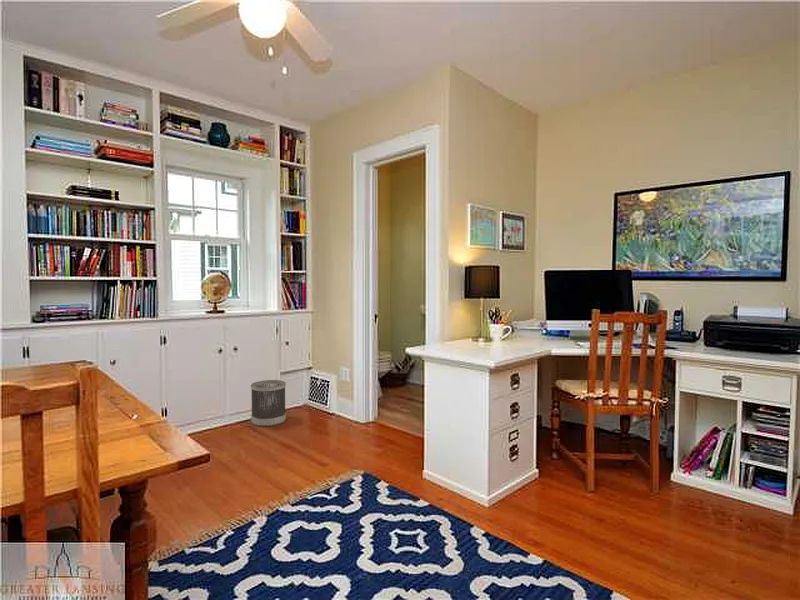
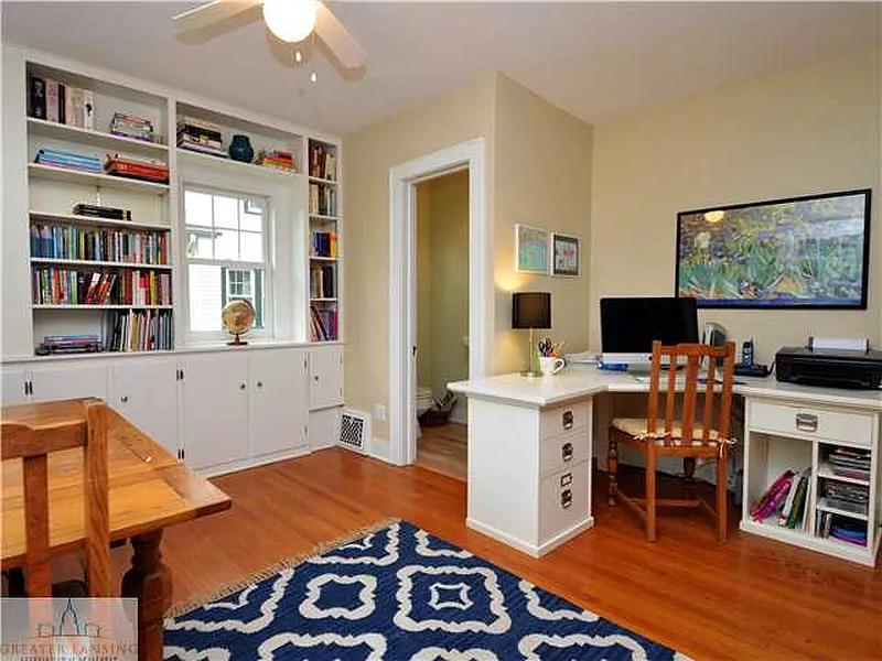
- wastebasket [250,379,287,427]
